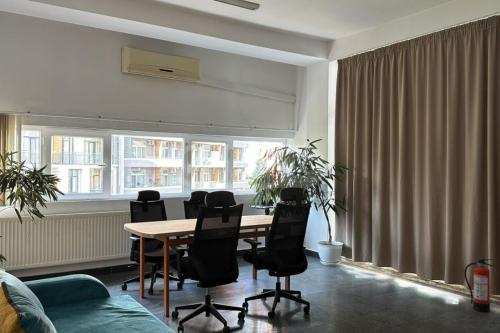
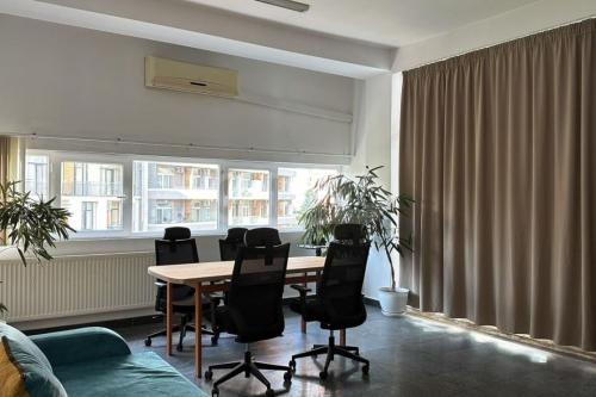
- fire extinguisher [463,258,495,313]
